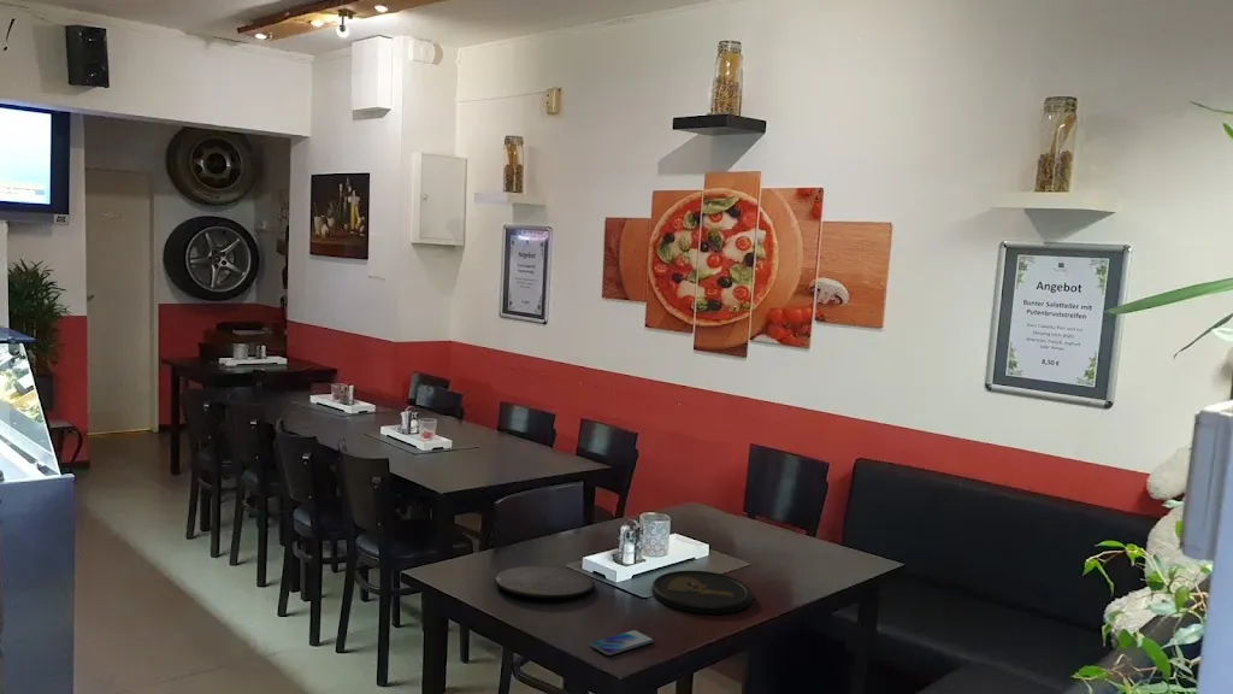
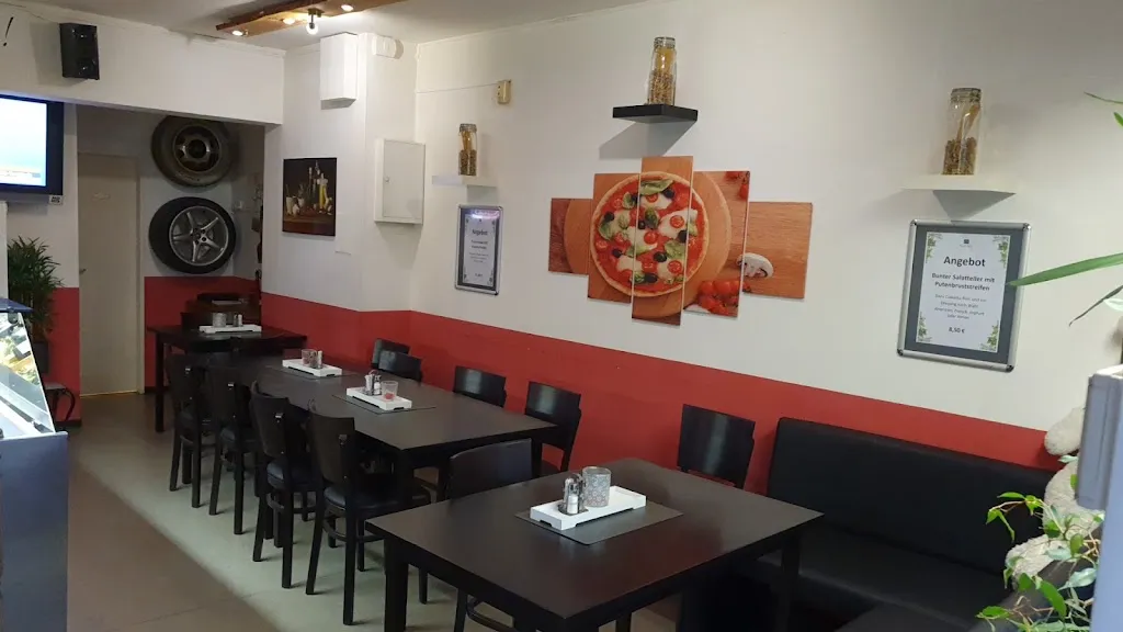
- smartphone [589,629,655,657]
- plate [494,565,596,599]
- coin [651,570,753,616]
